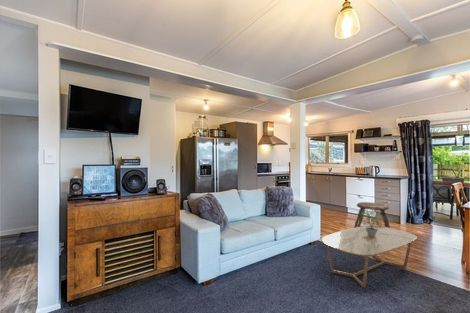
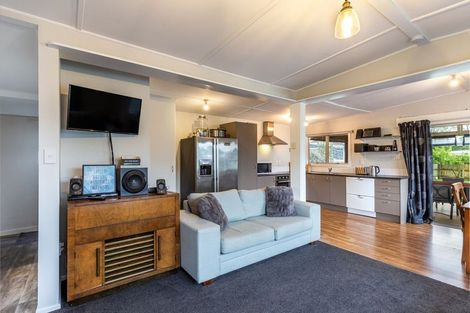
- potted plant [358,206,385,236]
- stool [353,201,391,228]
- coffee table [320,224,418,289]
